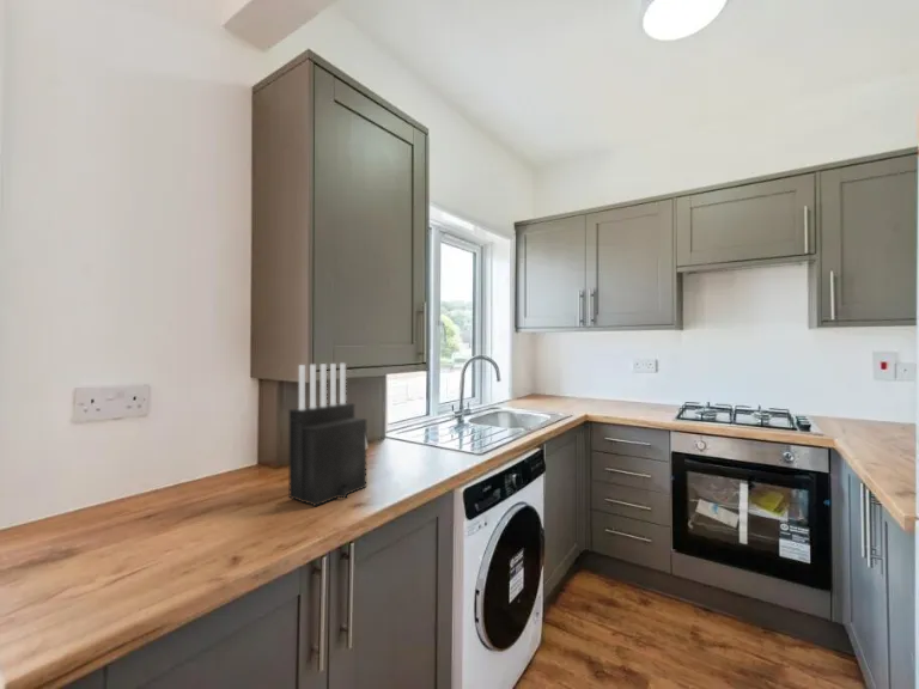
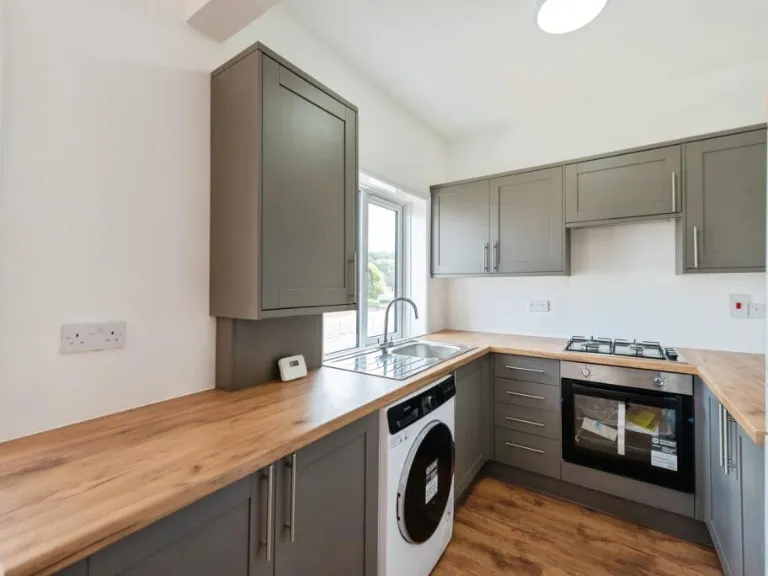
- knife block [288,362,367,507]
